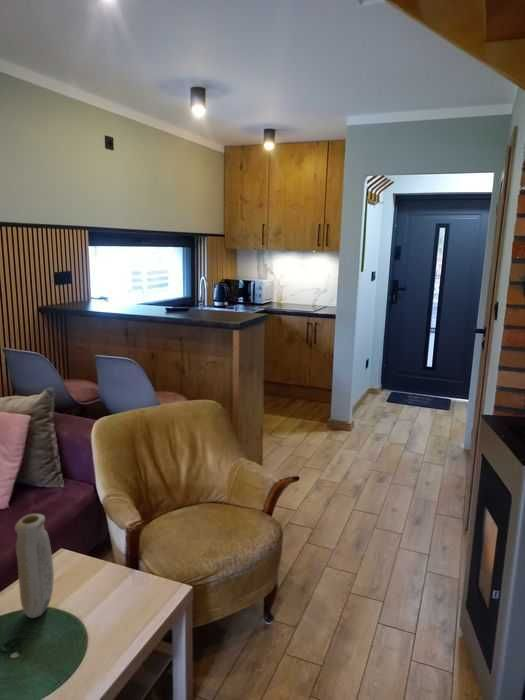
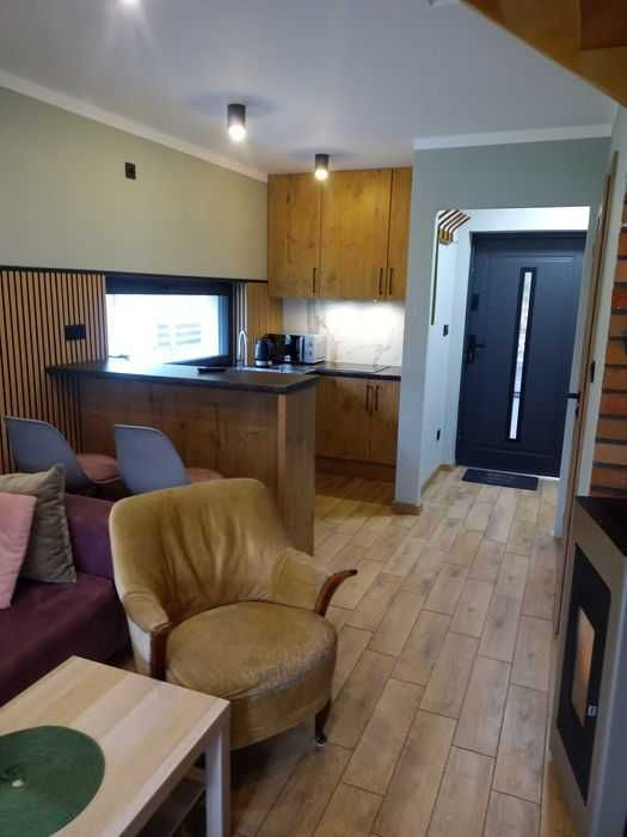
- vase [14,513,55,619]
